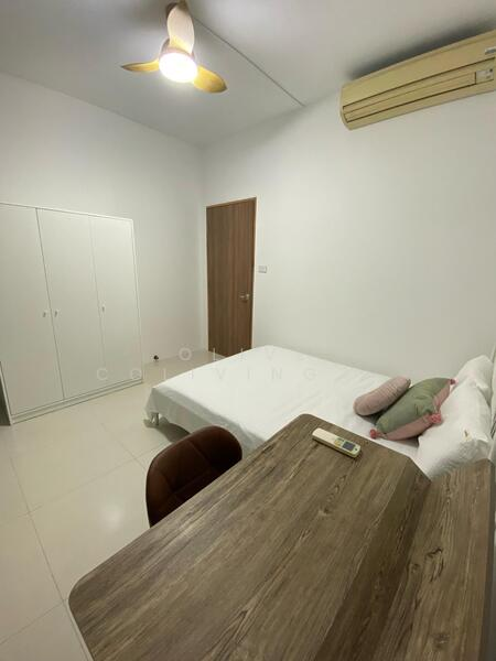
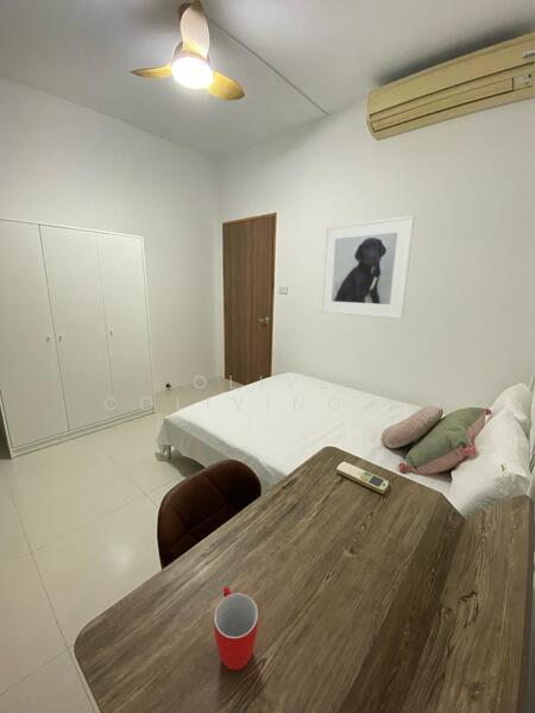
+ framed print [320,214,416,320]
+ mug [213,586,259,671]
